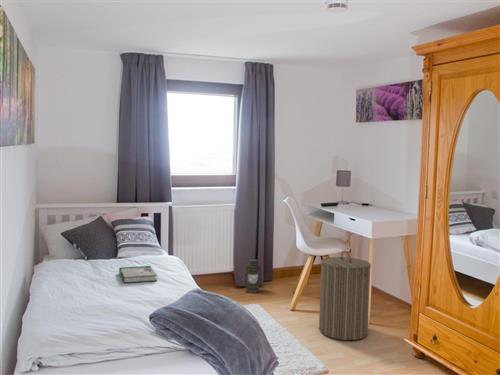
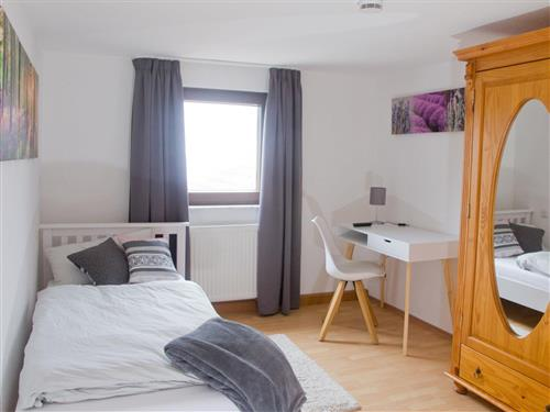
- lantern [241,258,263,294]
- book [118,265,158,284]
- laundry hamper [318,249,372,341]
